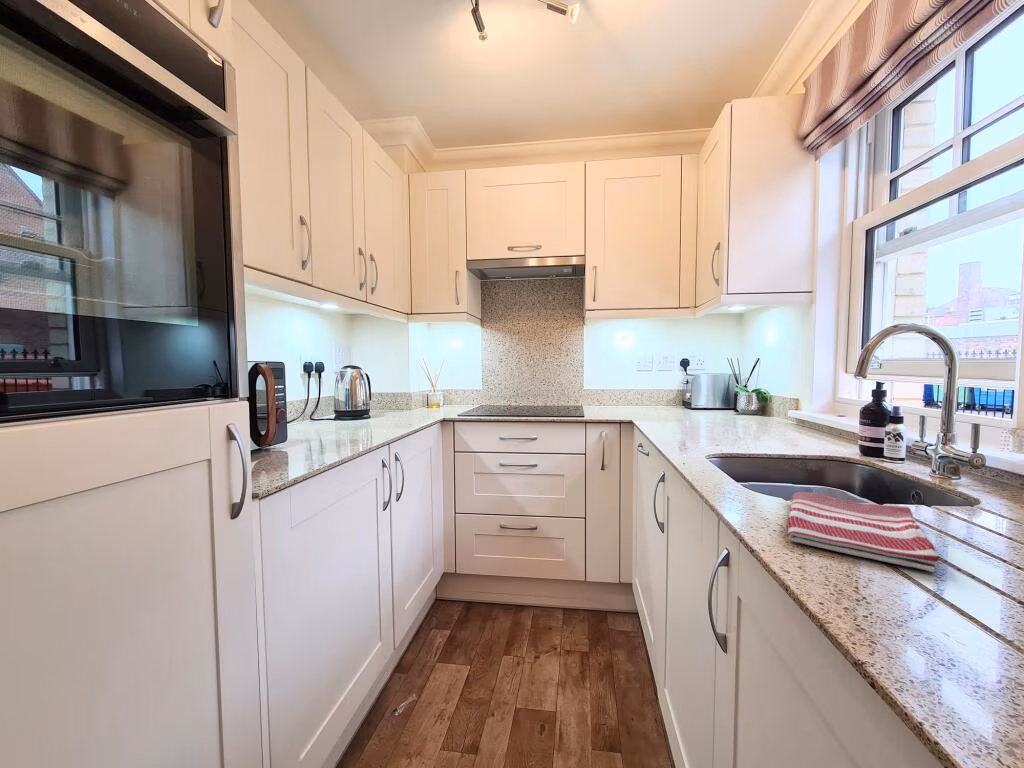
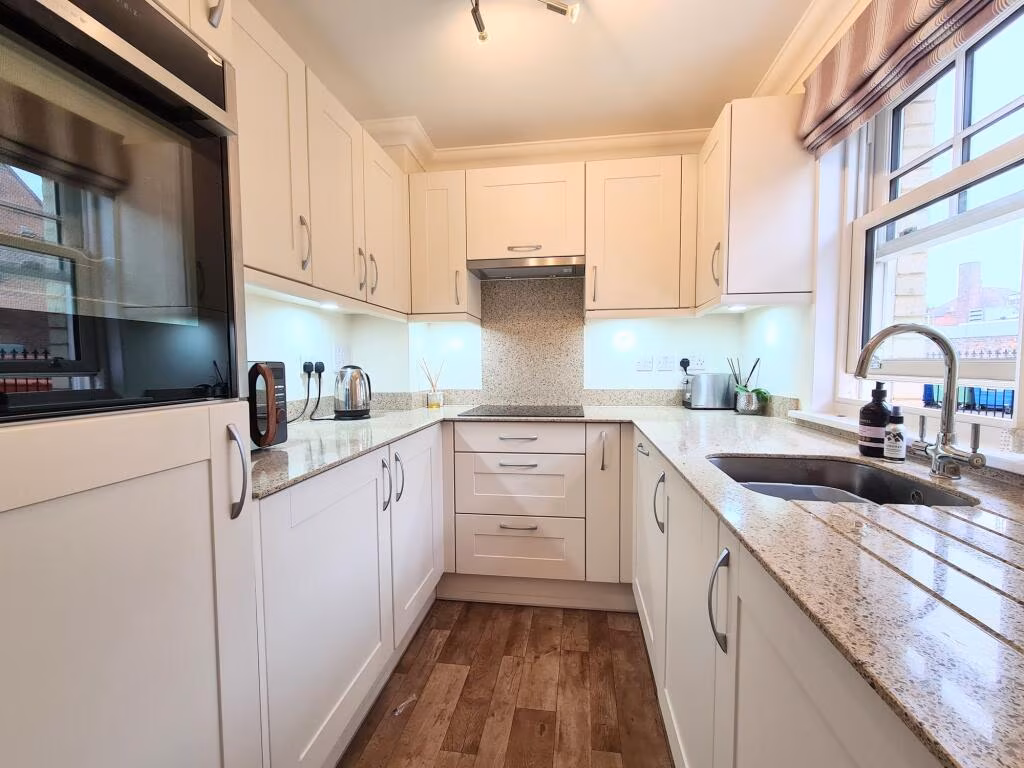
- dish towel [786,491,941,573]
